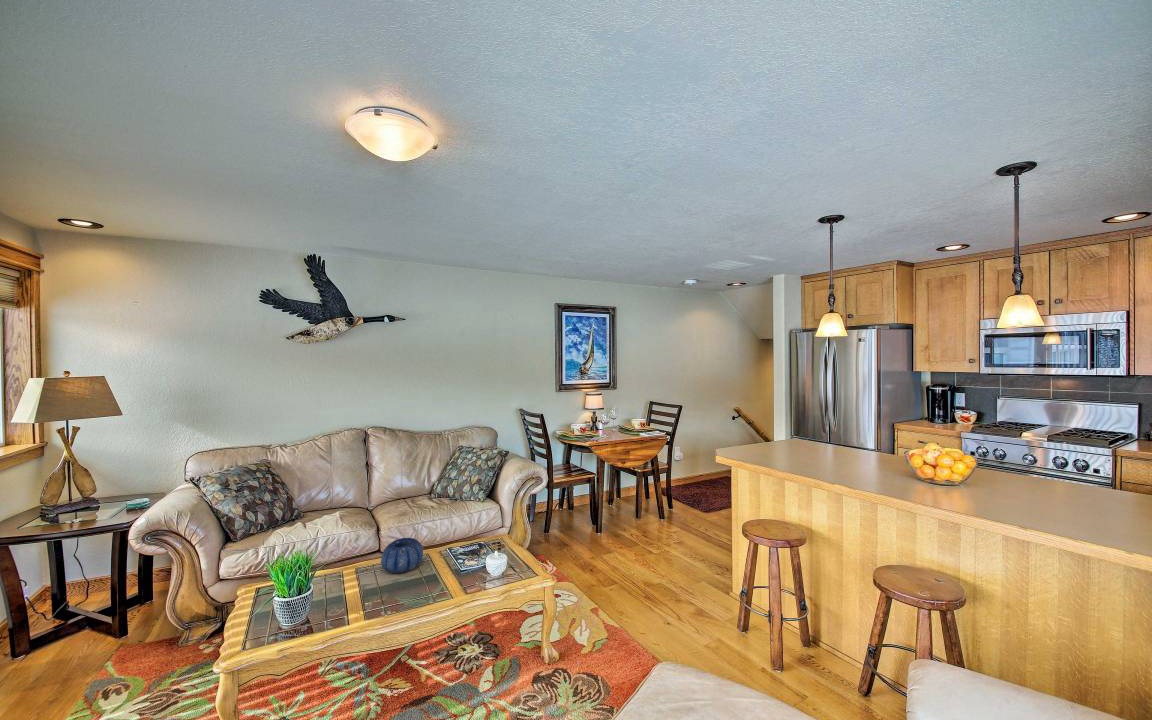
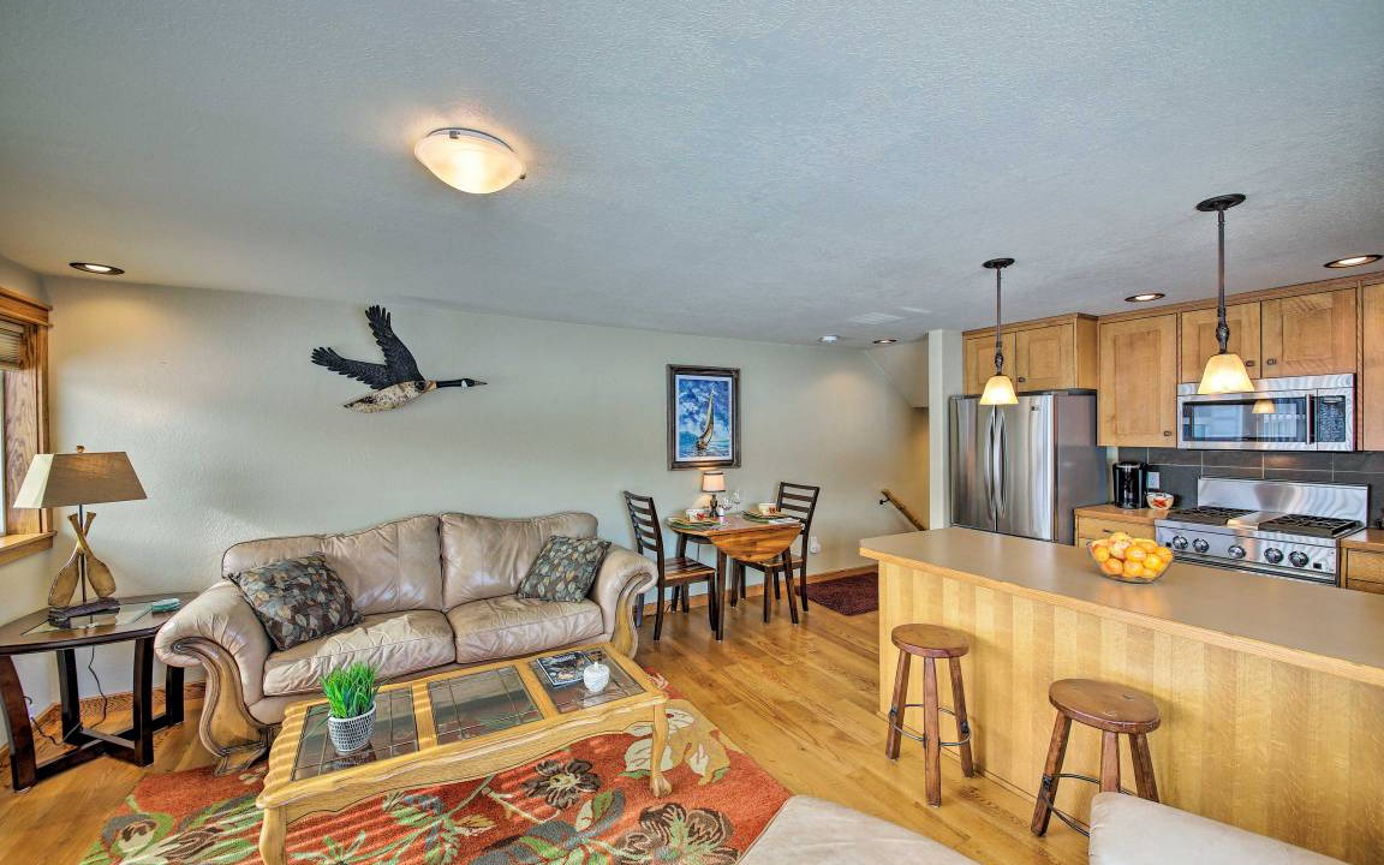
- decorative bowl [380,537,424,574]
